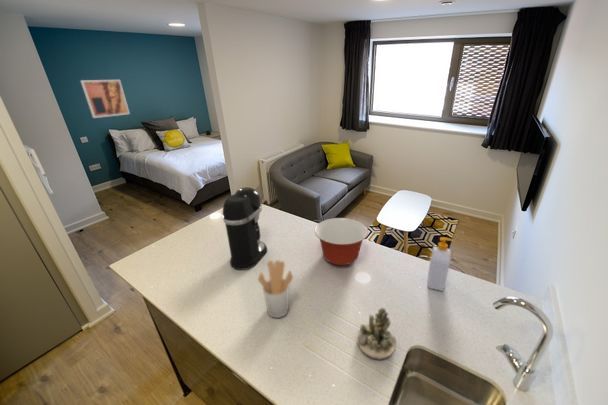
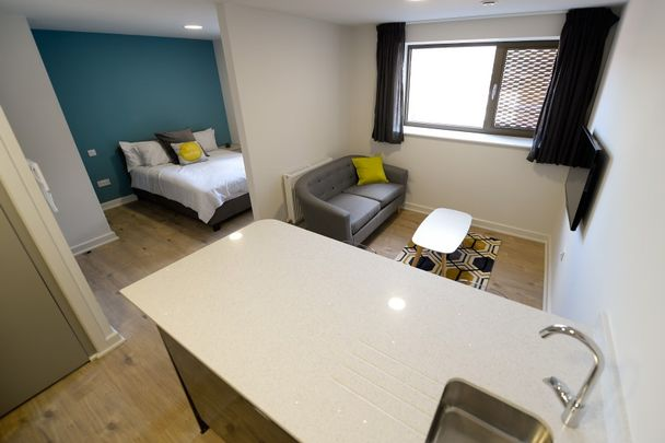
- succulent planter [356,306,397,360]
- mixing bowl [314,217,369,266]
- utensil holder [257,259,294,319]
- wall art [79,79,131,119]
- coffee maker [221,186,268,271]
- soap bottle [427,236,456,292]
